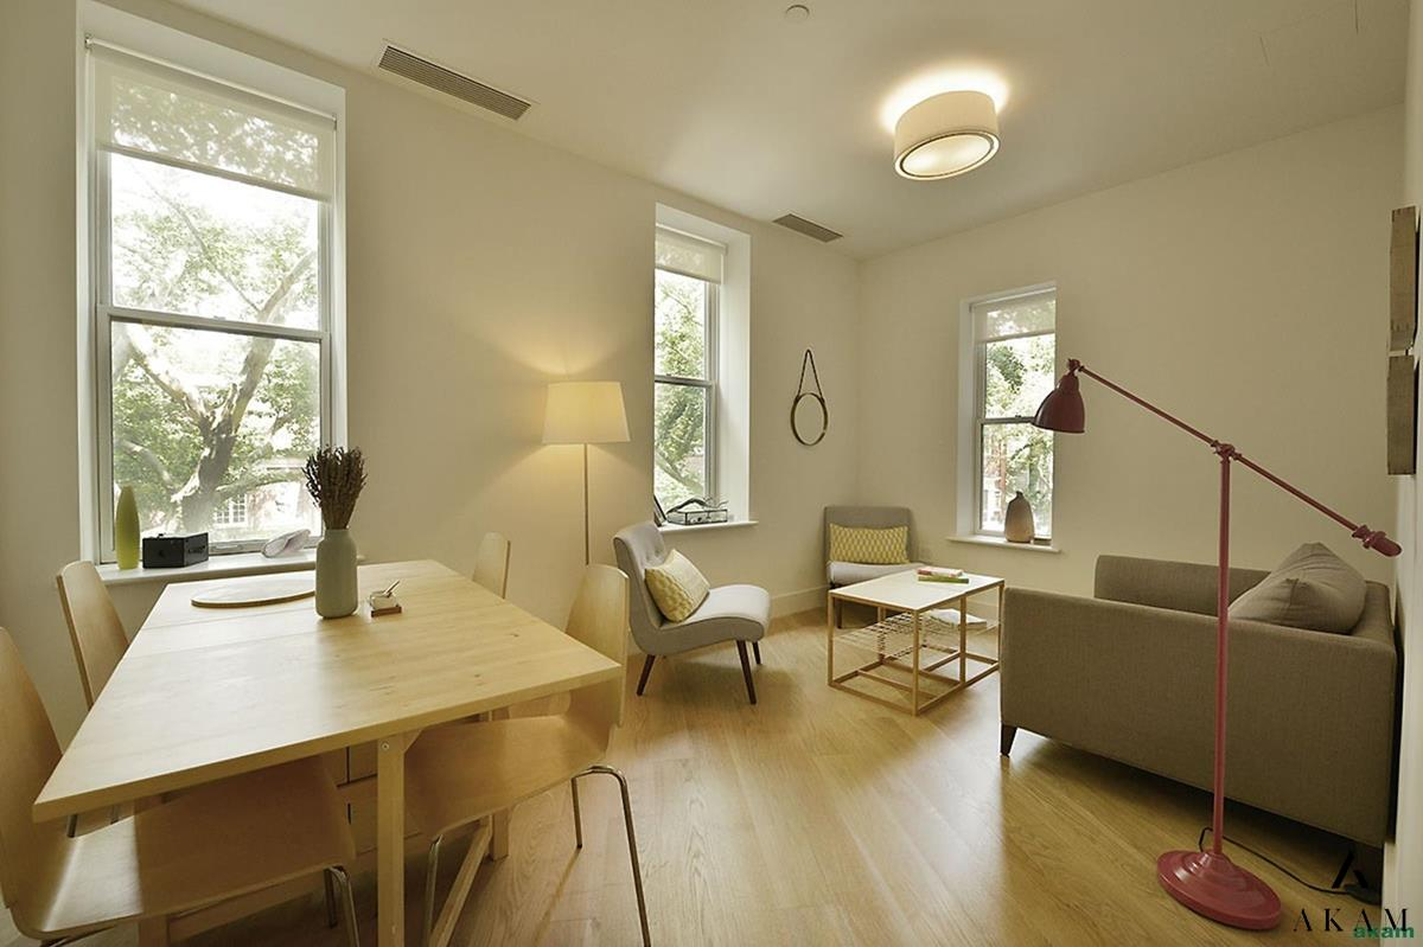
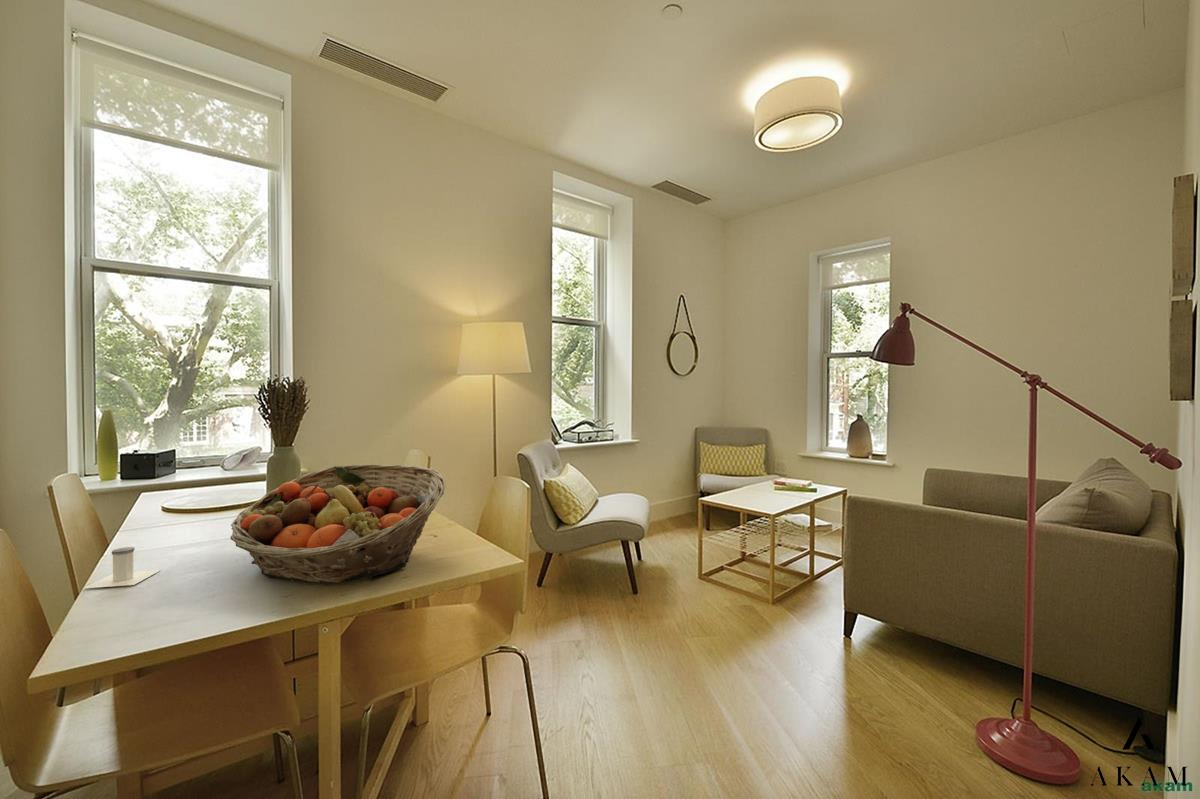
+ salt shaker [84,546,161,589]
+ fruit basket [229,464,446,584]
